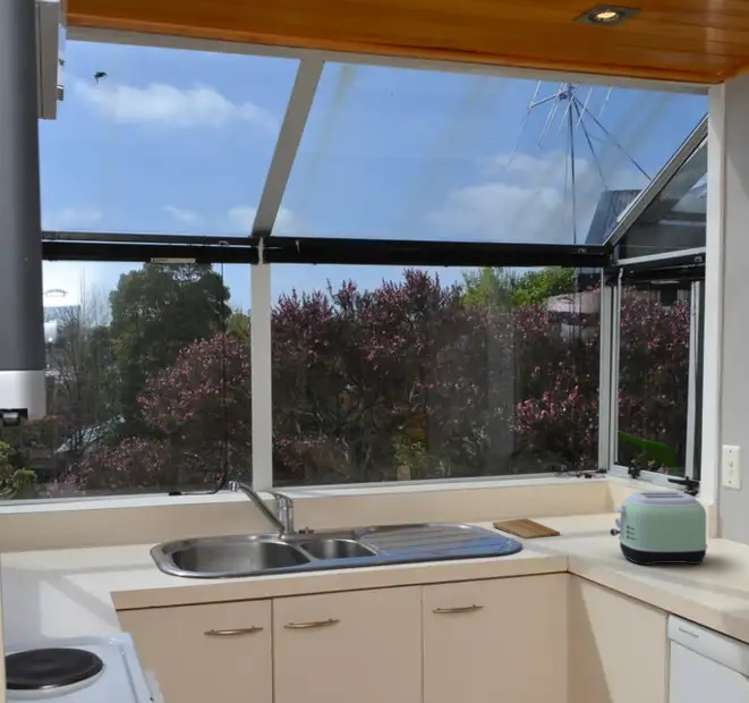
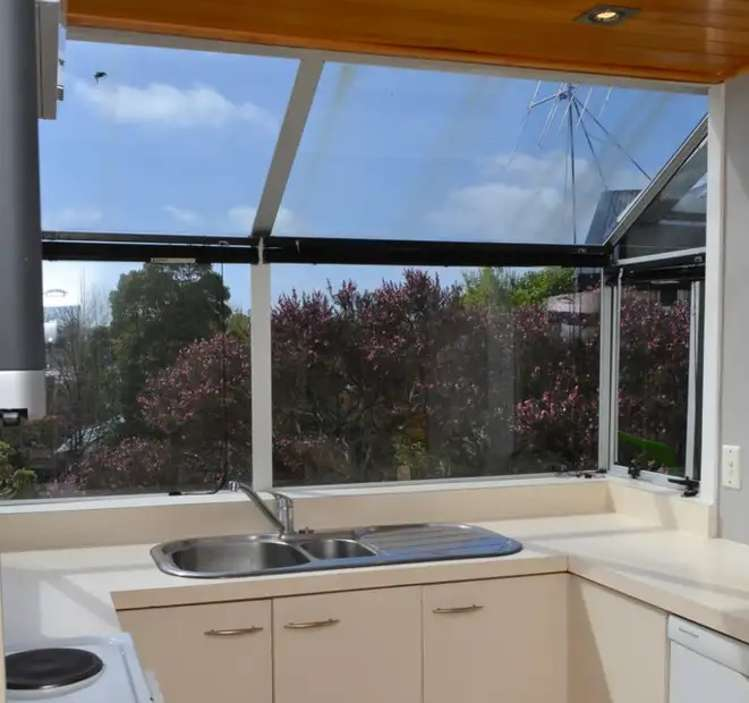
- cutting board [492,518,561,540]
- toaster [609,490,709,565]
